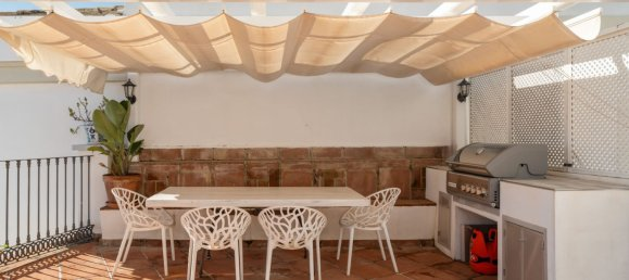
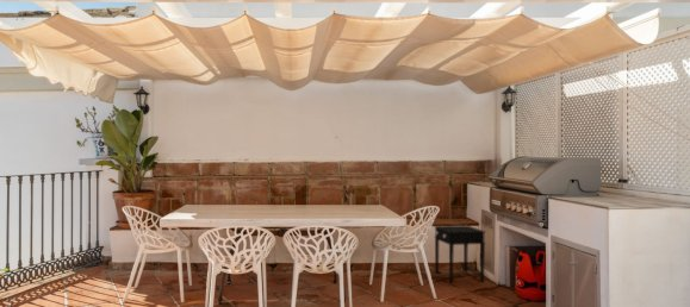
+ side table [434,225,486,284]
